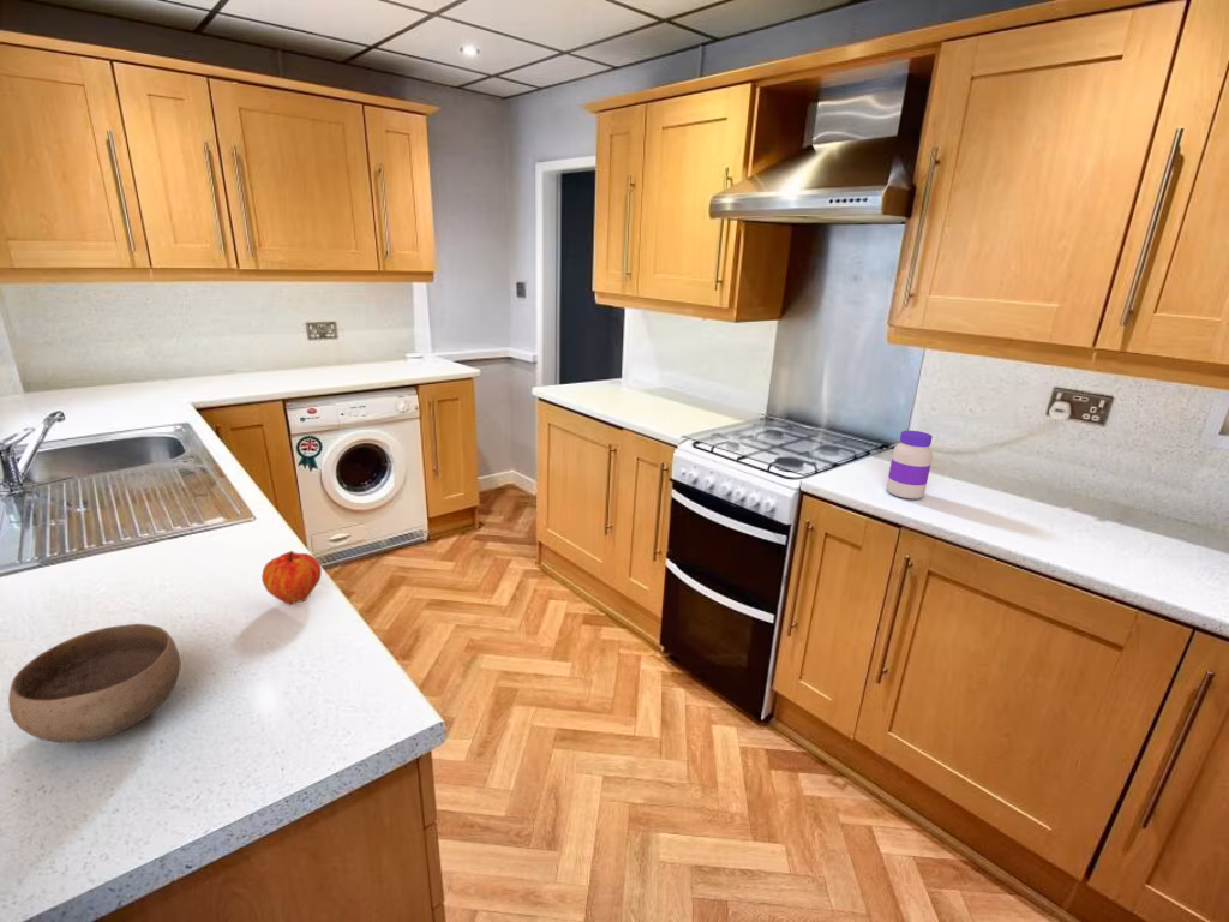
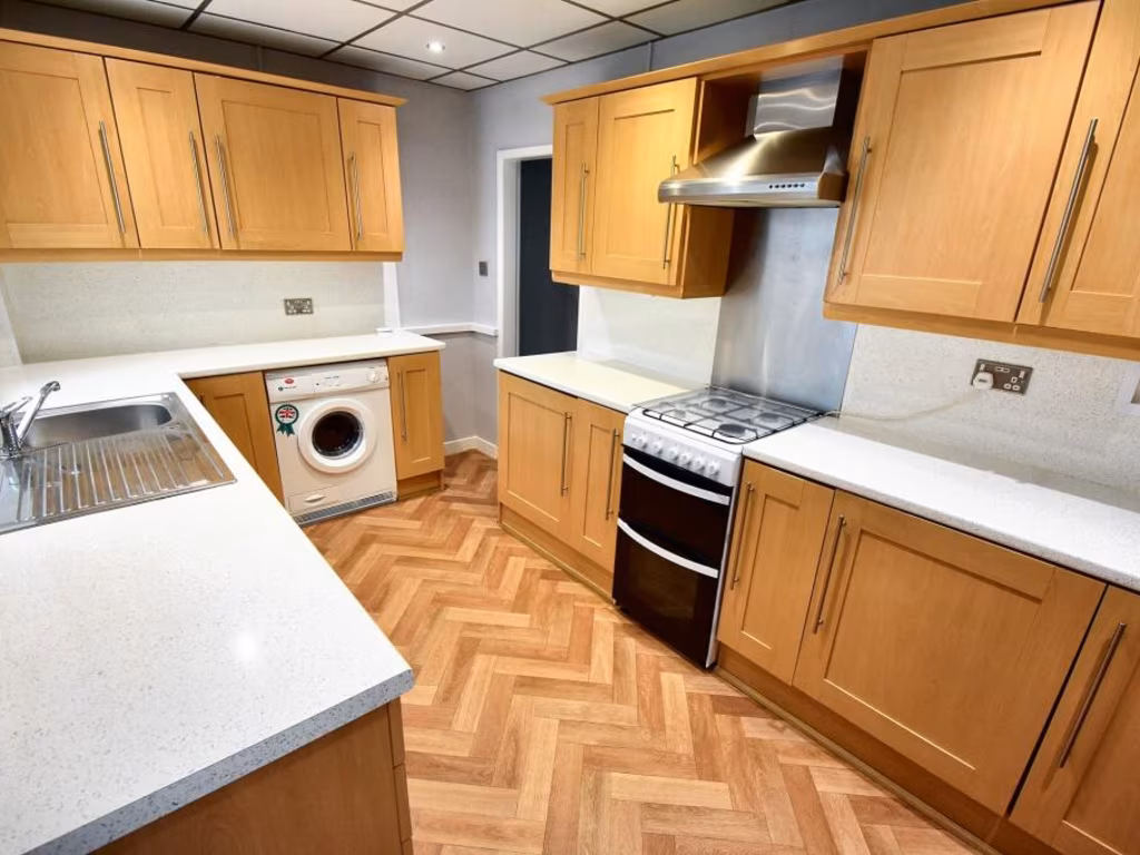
- fruit [260,550,323,606]
- bowl [7,623,182,744]
- jar [885,430,934,501]
